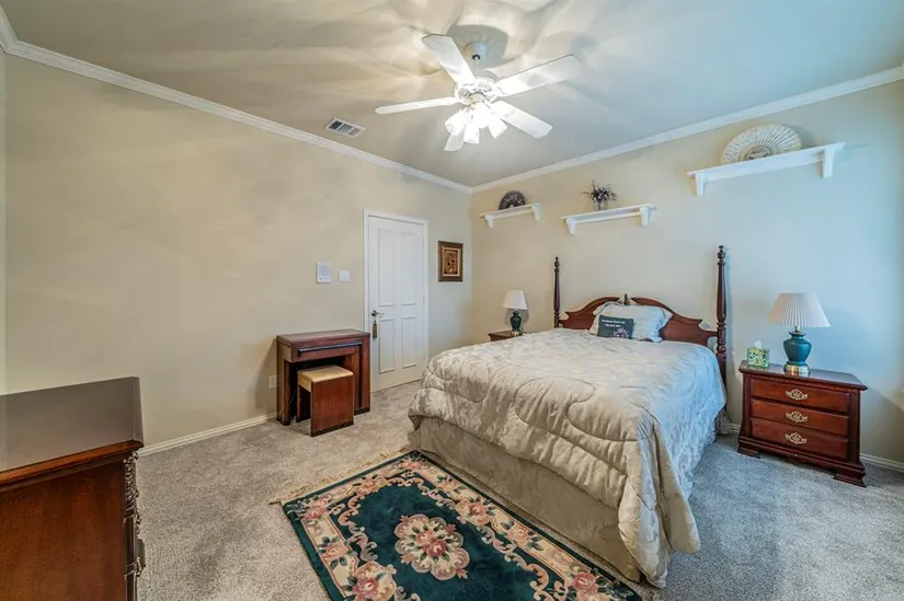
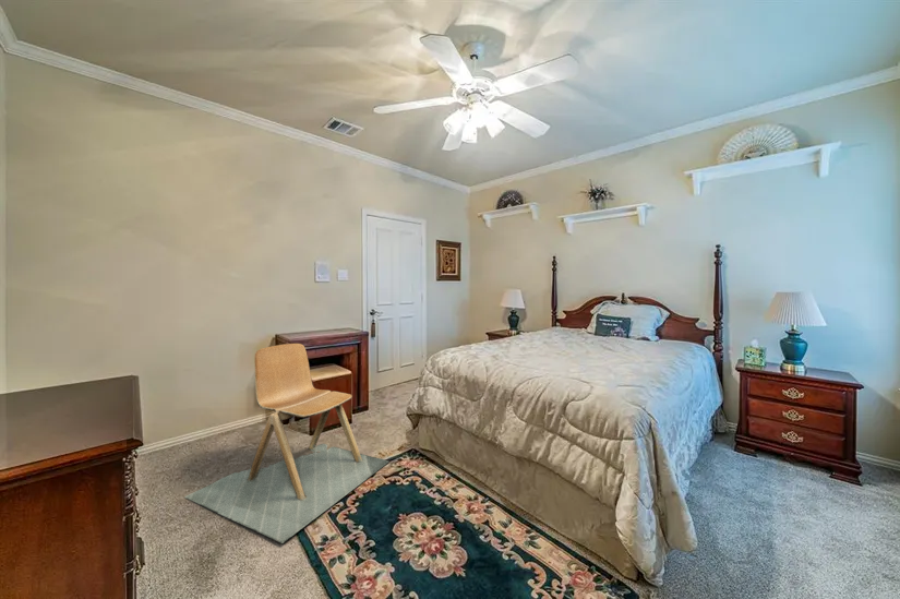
+ chair [183,343,389,544]
